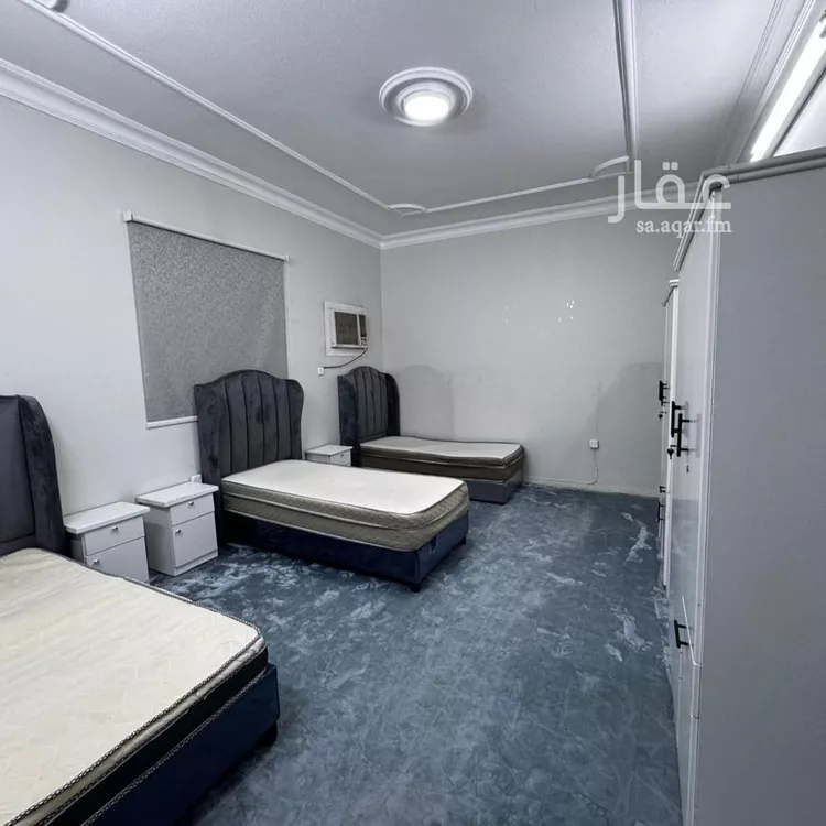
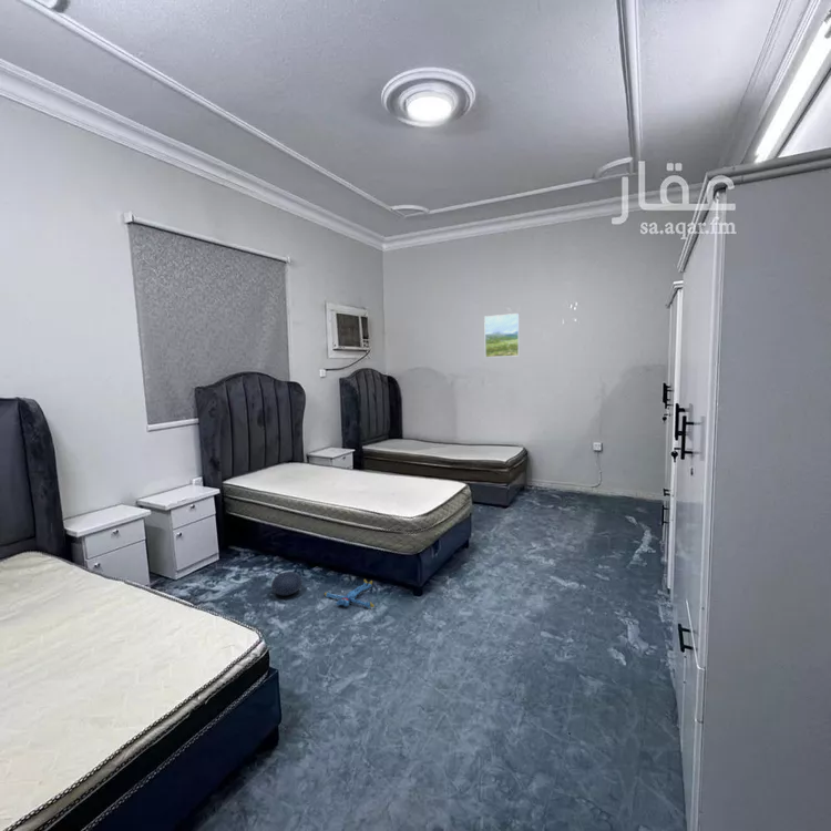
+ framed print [483,312,521,359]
+ plush toy [324,578,376,609]
+ ball [270,571,304,596]
